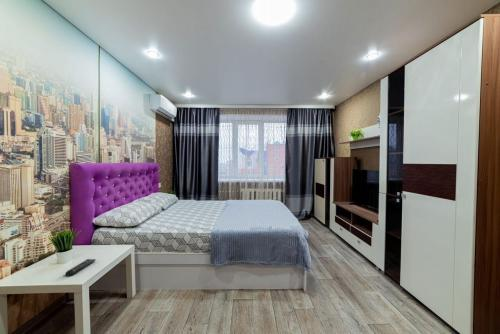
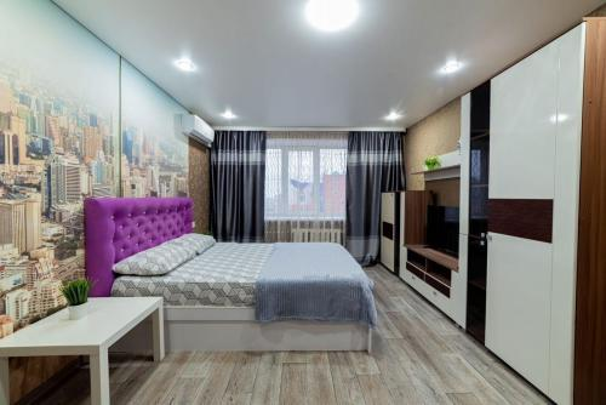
- remote control [64,258,97,277]
